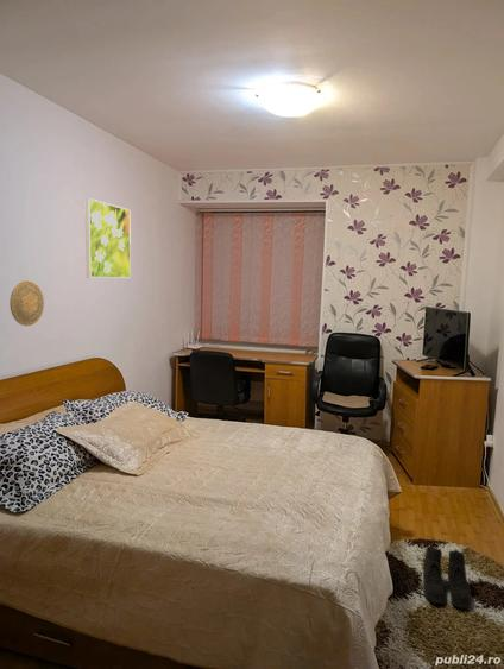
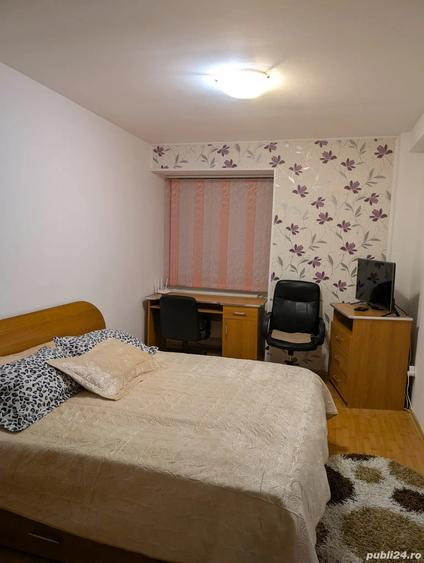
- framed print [84,197,132,279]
- decorative plate [8,279,45,327]
- boots [422,544,472,610]
